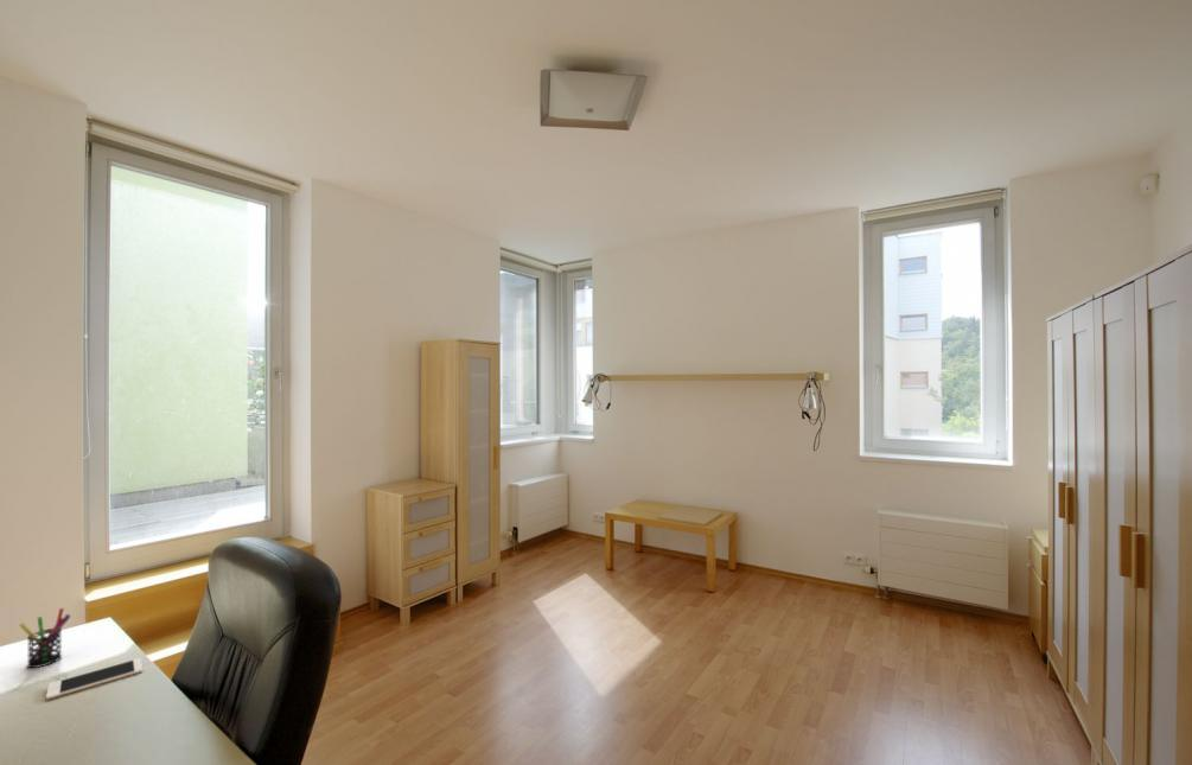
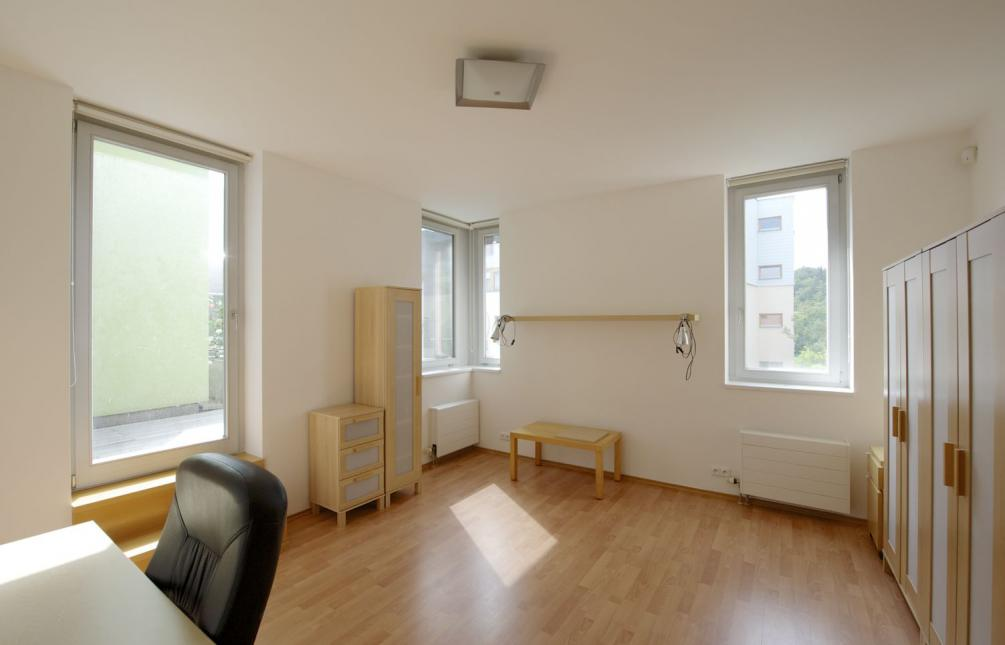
- pen holder [19,607,71,669]
- cell phone [45,657,144,701]
